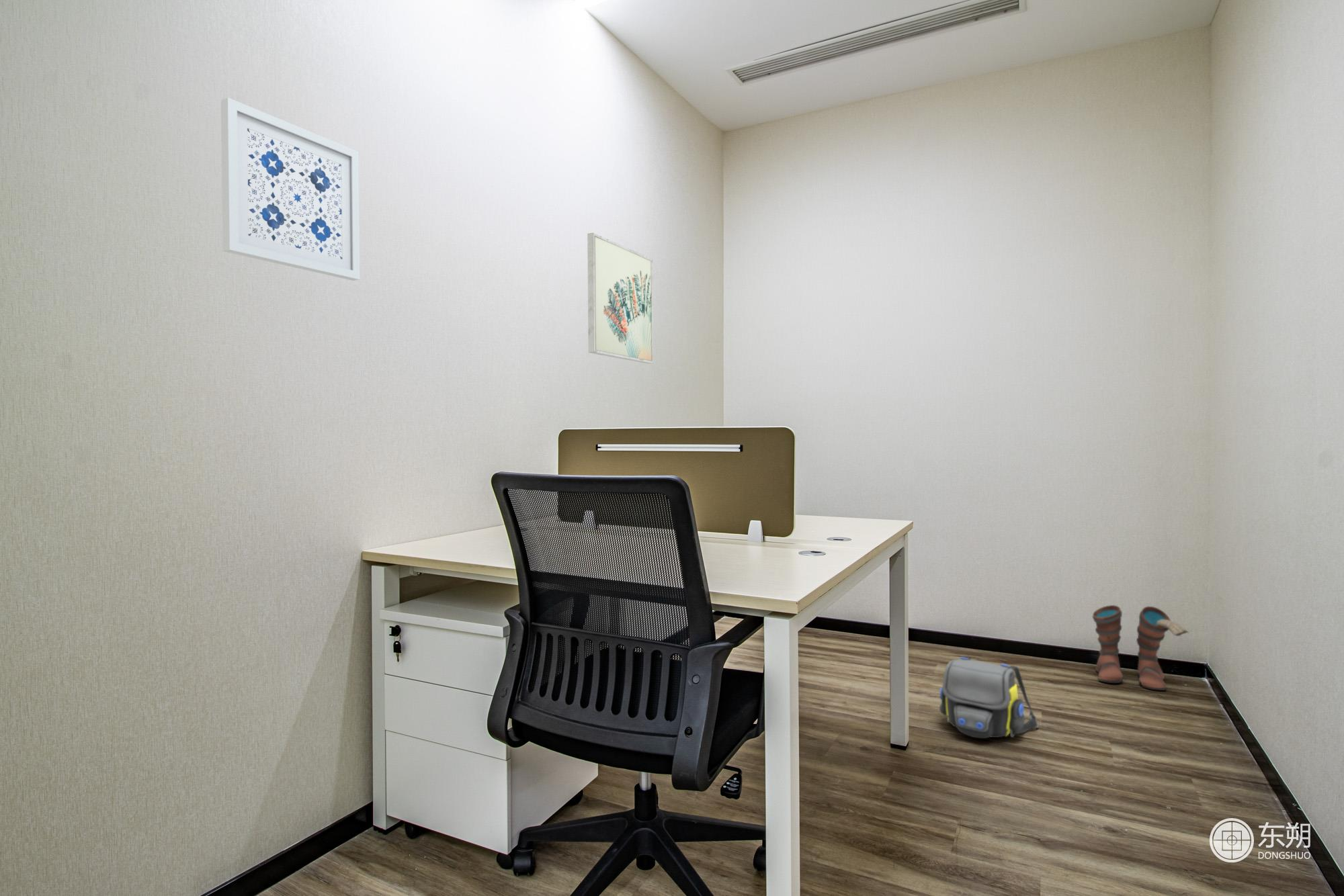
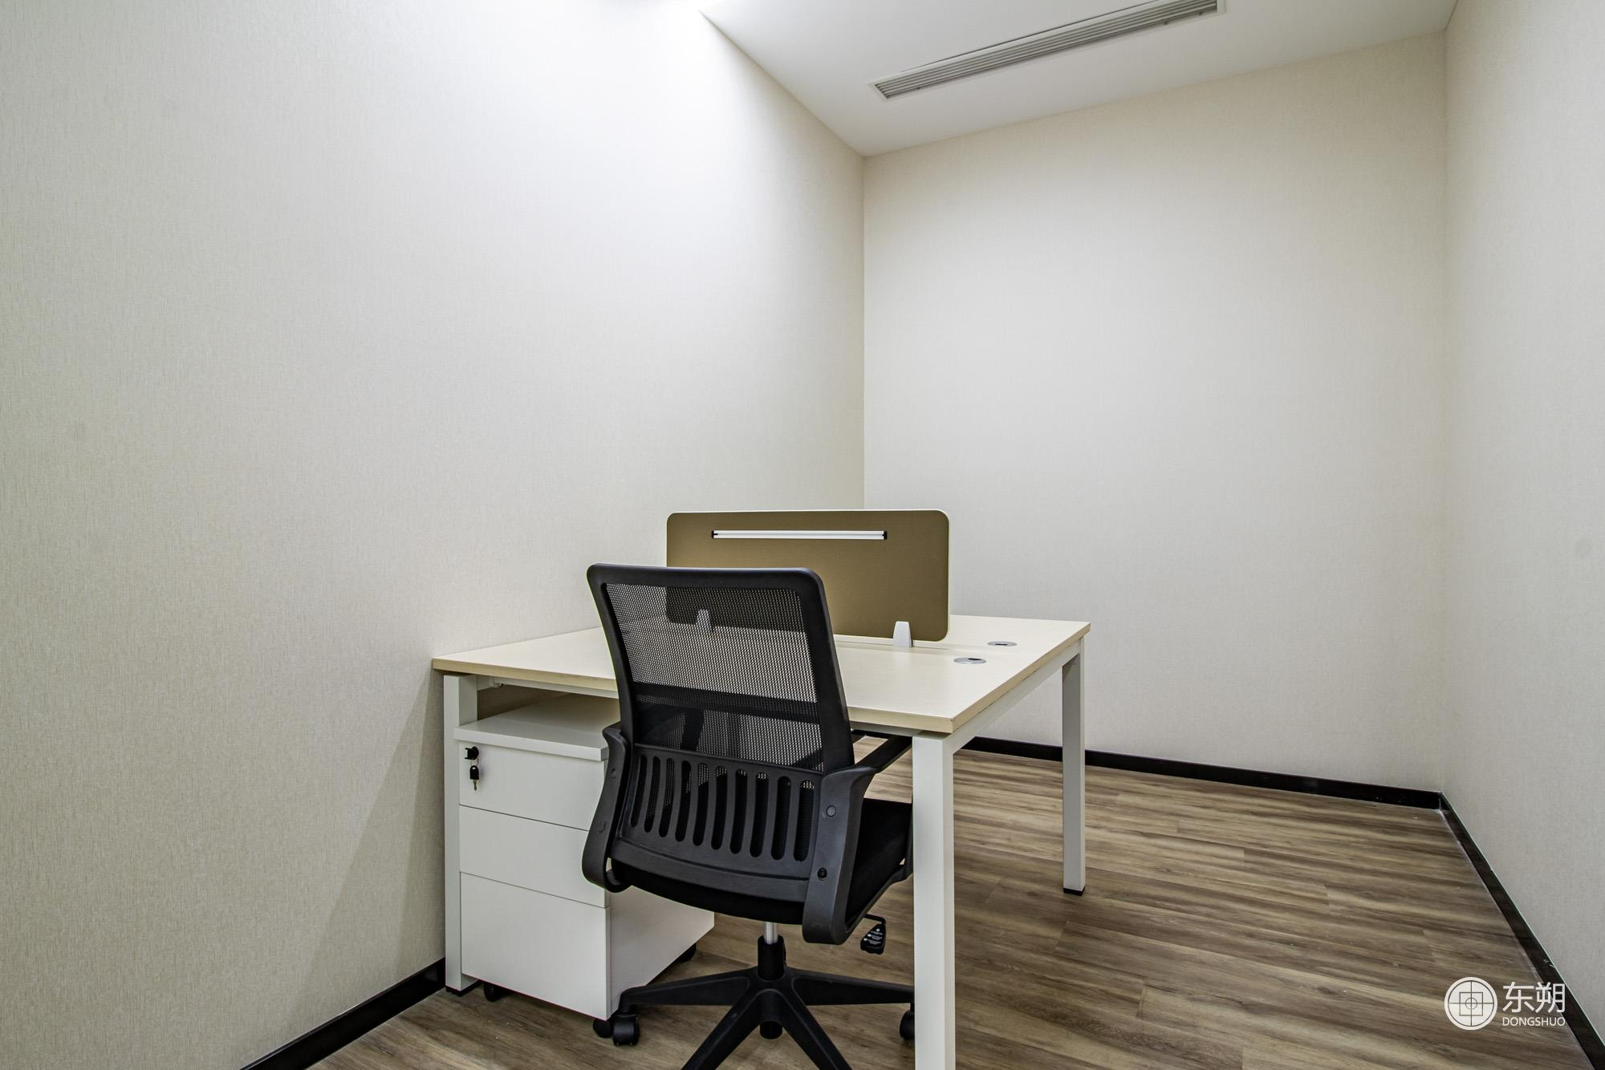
- shoulder bag [939,657,1040,739]
- wall art [220,97,361,281]
- boots [1091,604,1190,691]
- wall art [587,232,654,364]
